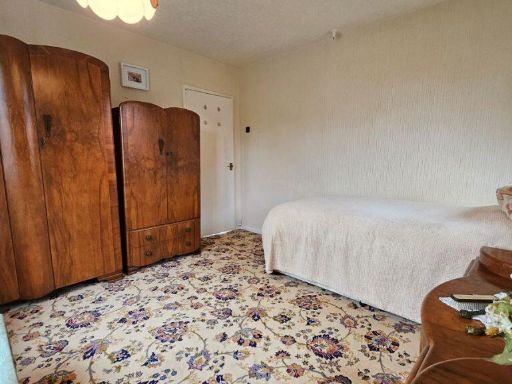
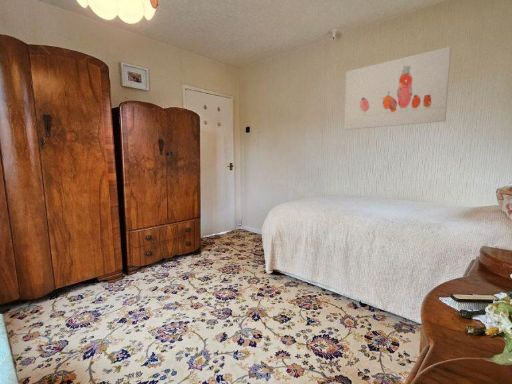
+ wall art [343,46,452,131]
